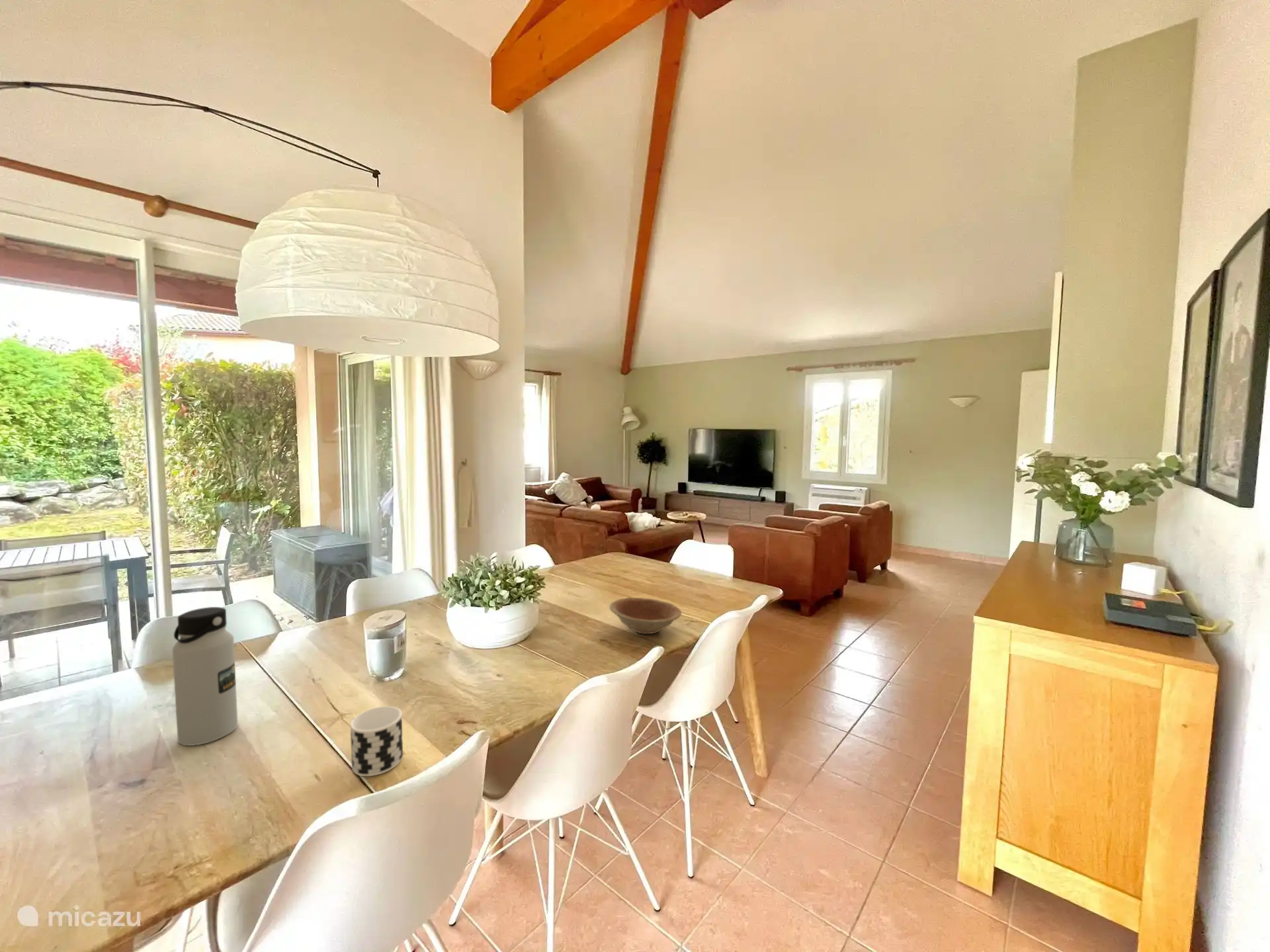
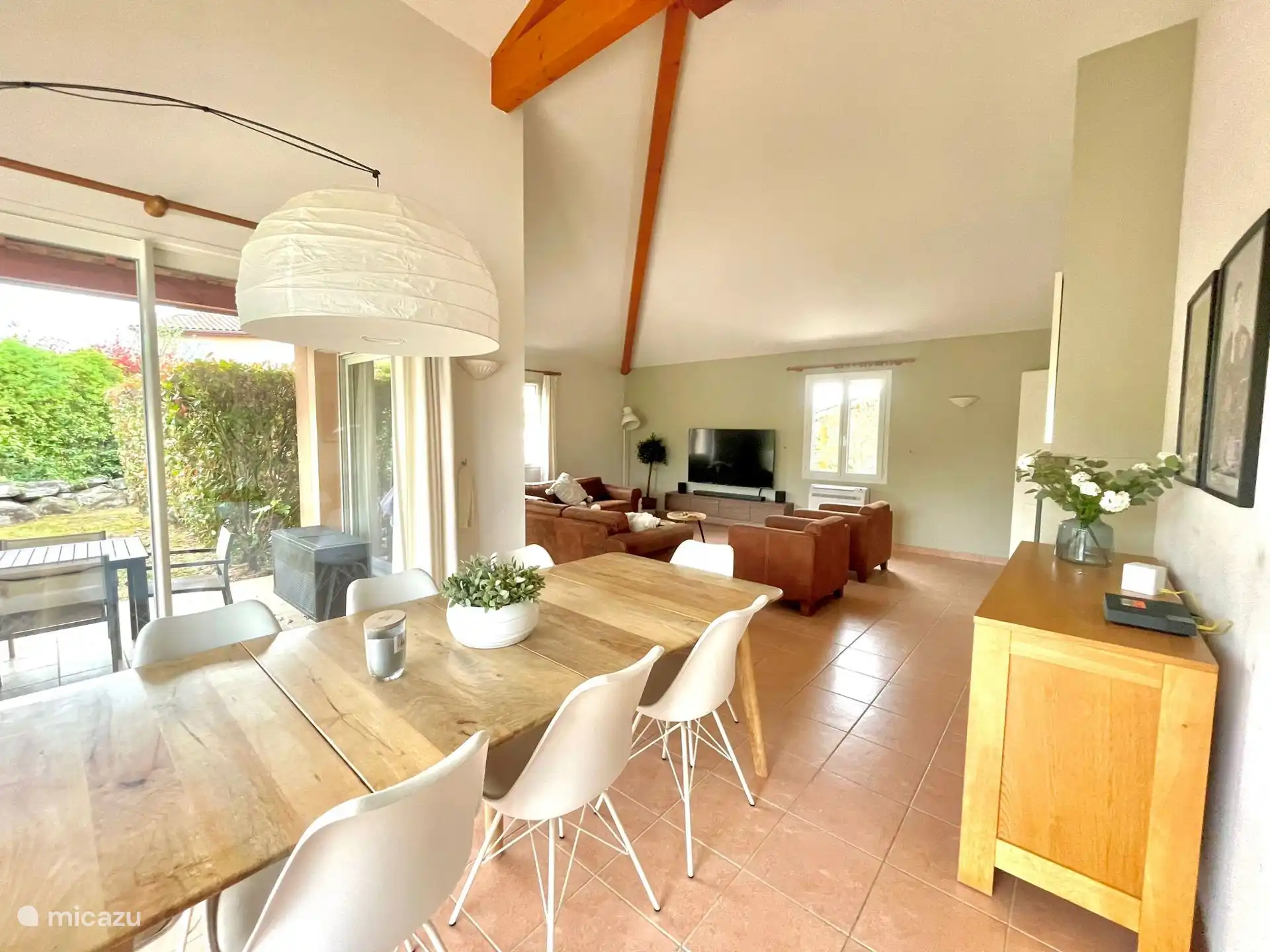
- water bottle [172,606,238,746]
- cup [350,705,403,777]
- bowl [609,597,682,635]
